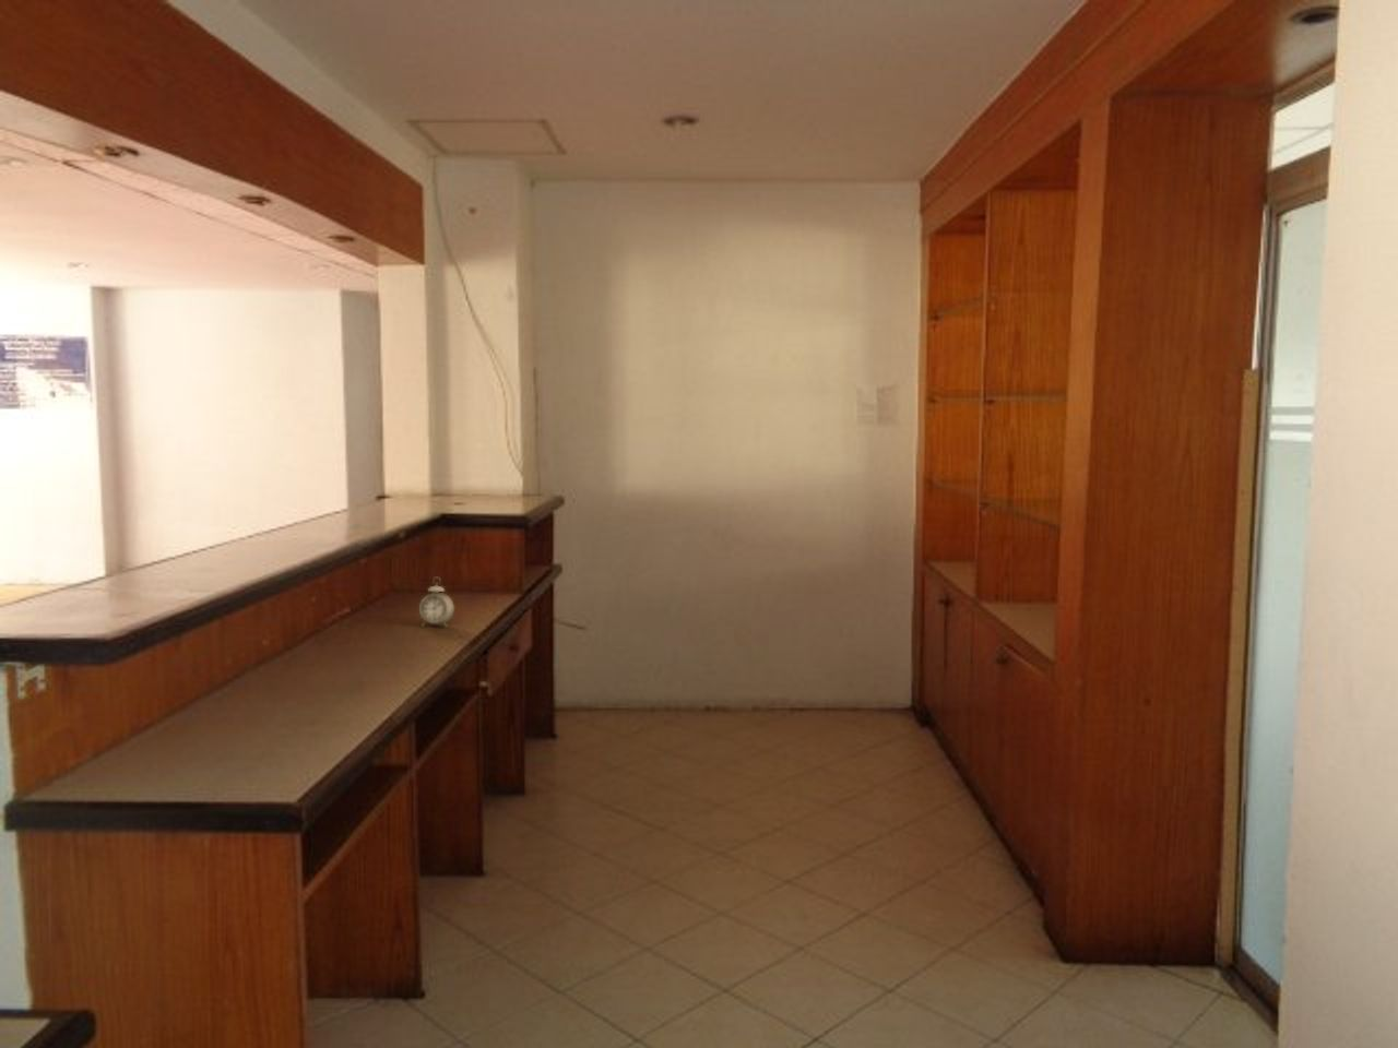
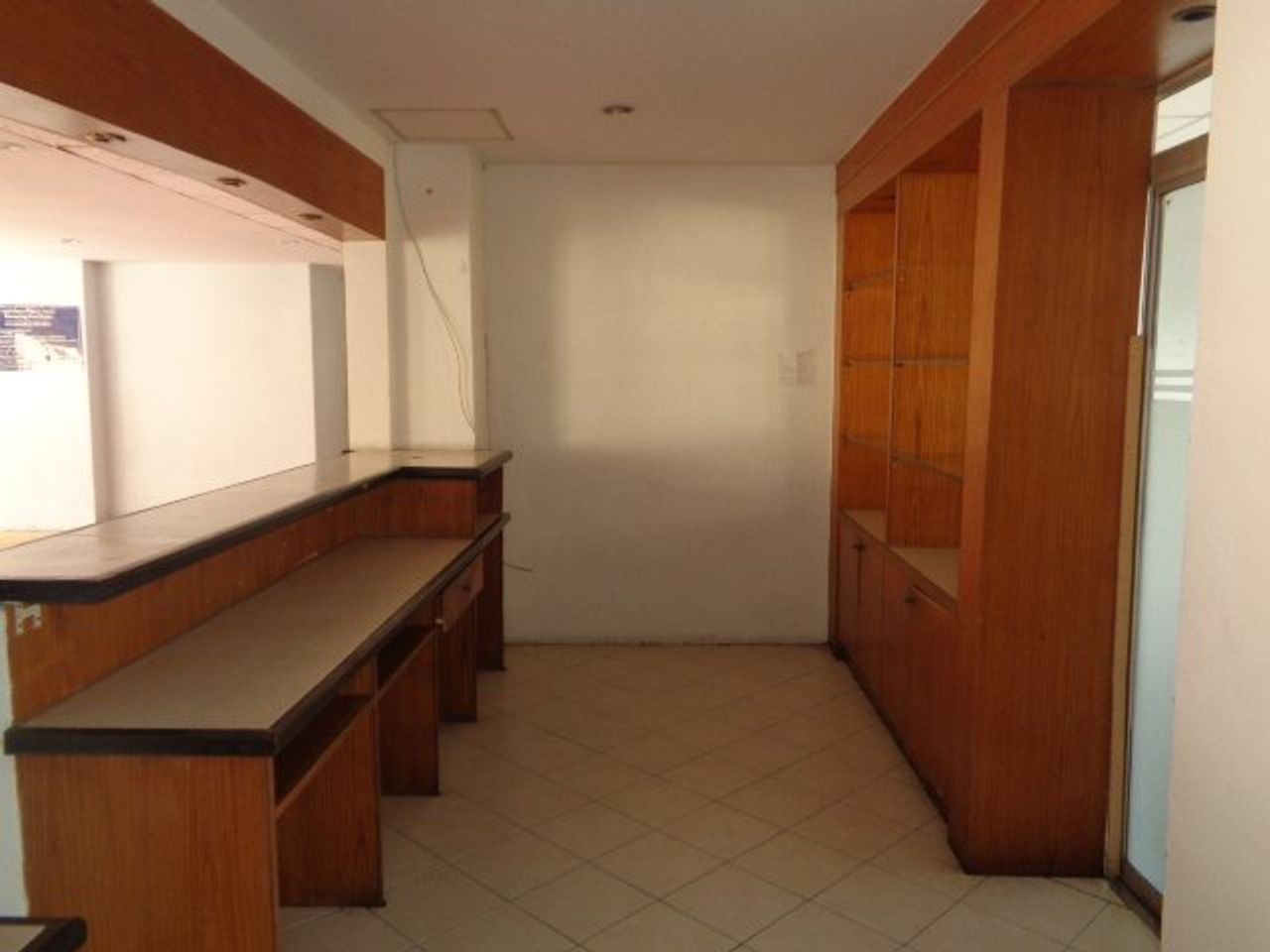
- alarm clock [418,577,456,627]
